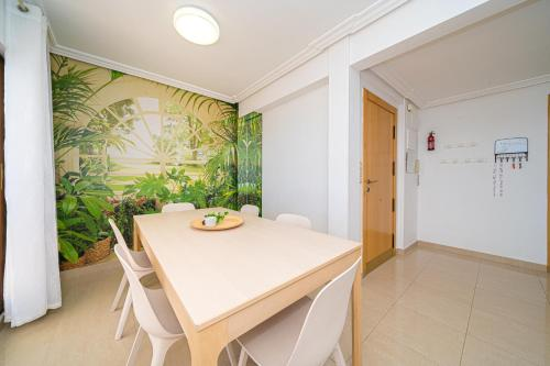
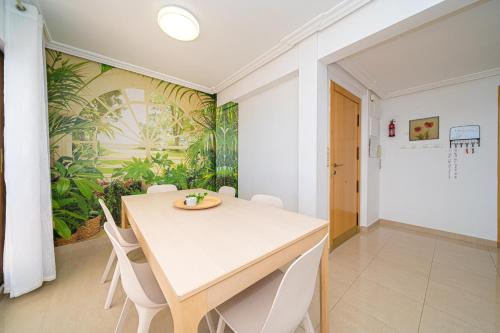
+ wall art [408,115,440,142]
